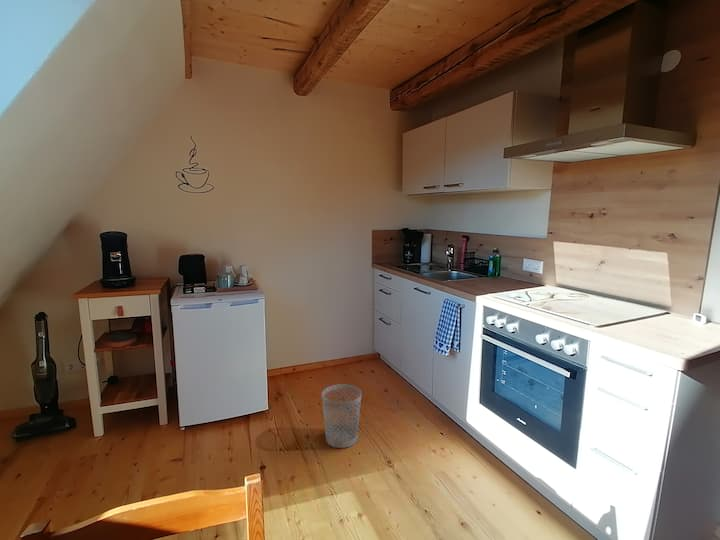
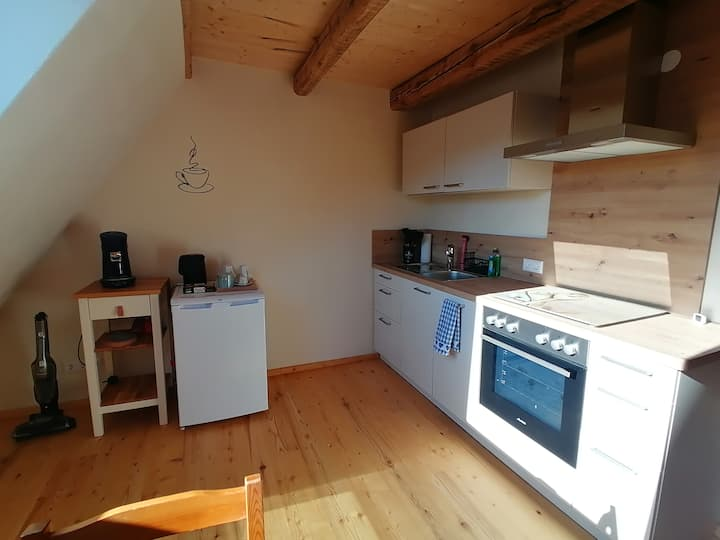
- wastebasket [321,383,362,449]
